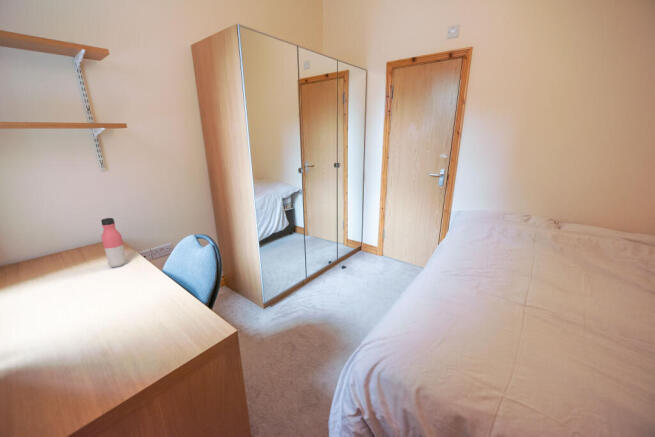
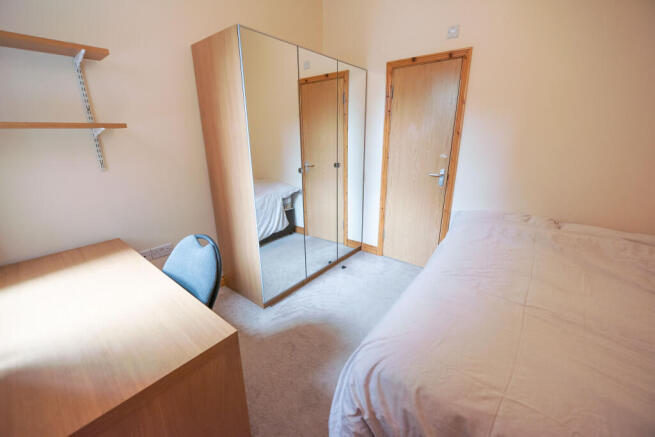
- water bottle [100,217,128,269]
